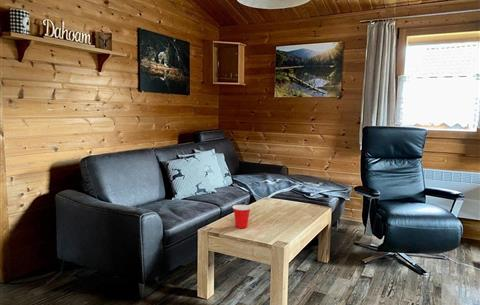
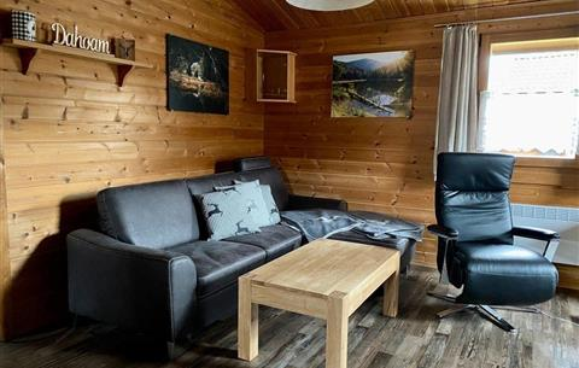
- cup [231,204,252,229]
